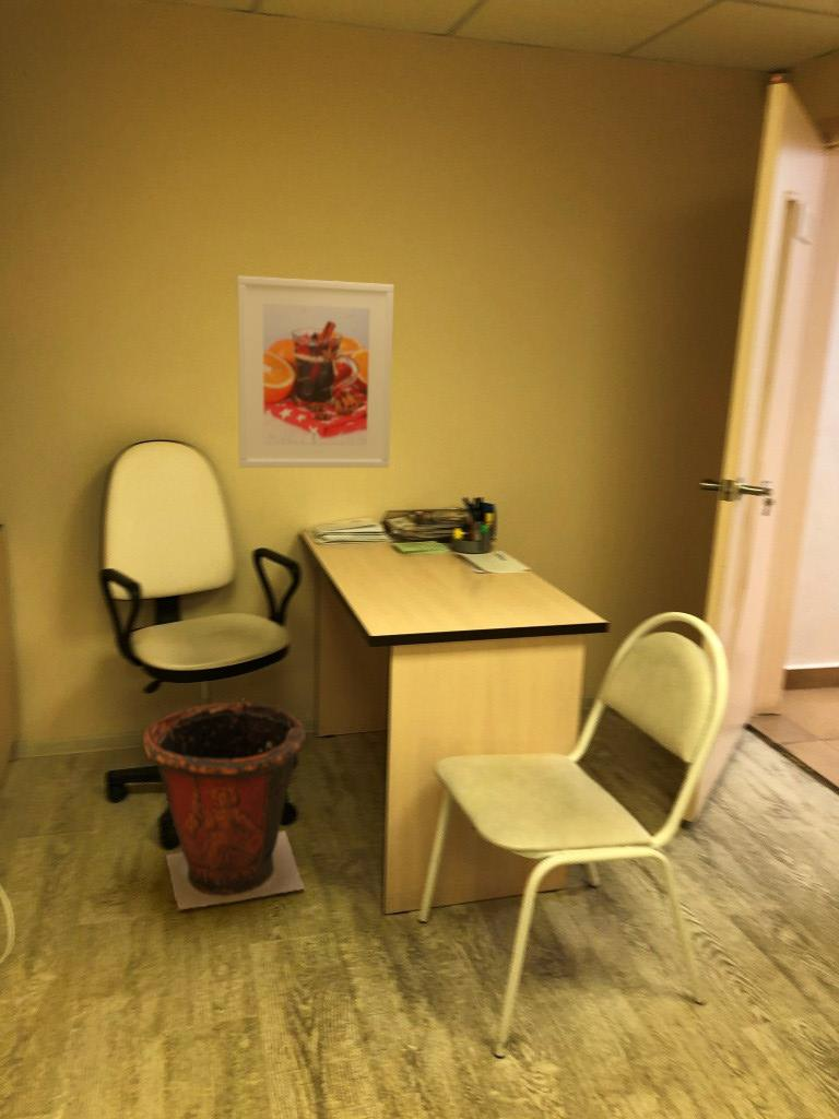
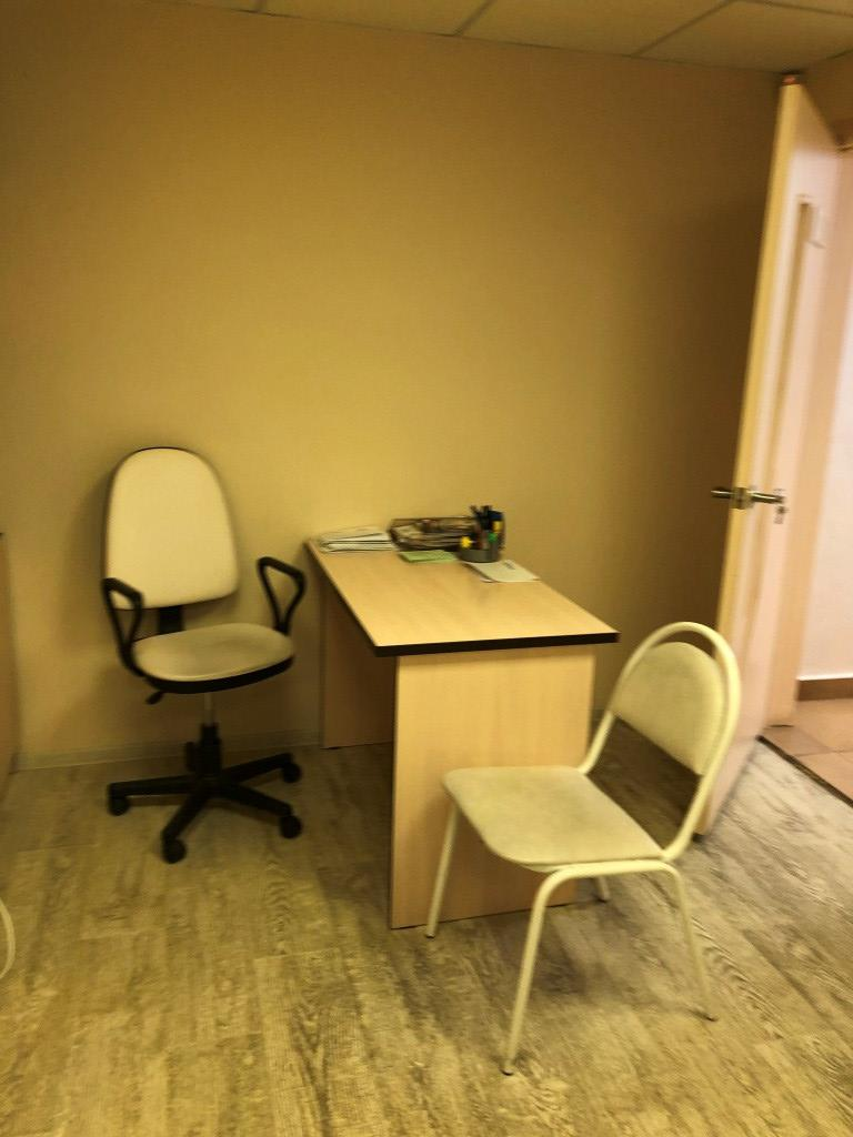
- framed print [236,275,395,469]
- waste bin [142,698,310,911]
